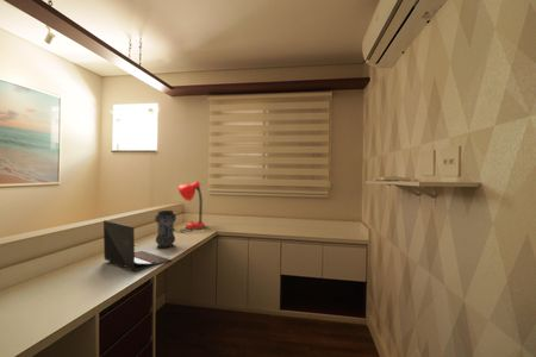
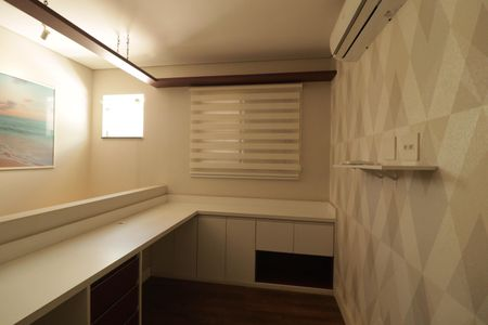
- laptop [102,219,173,273]
- desk lamp [173,180,210,233]
- vase [154,209,177,249]
